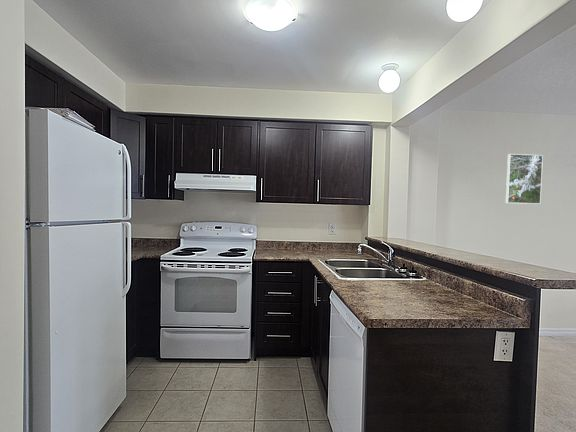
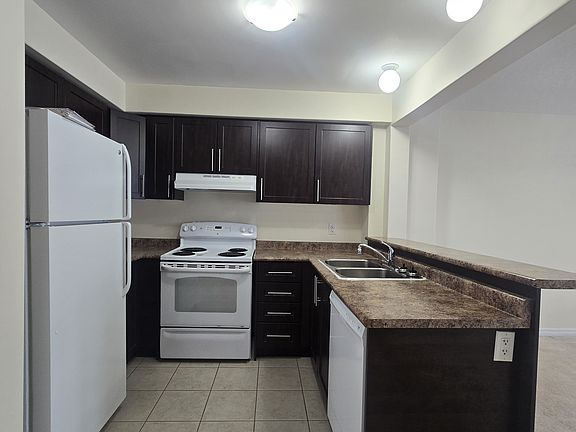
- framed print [505,153,544,205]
